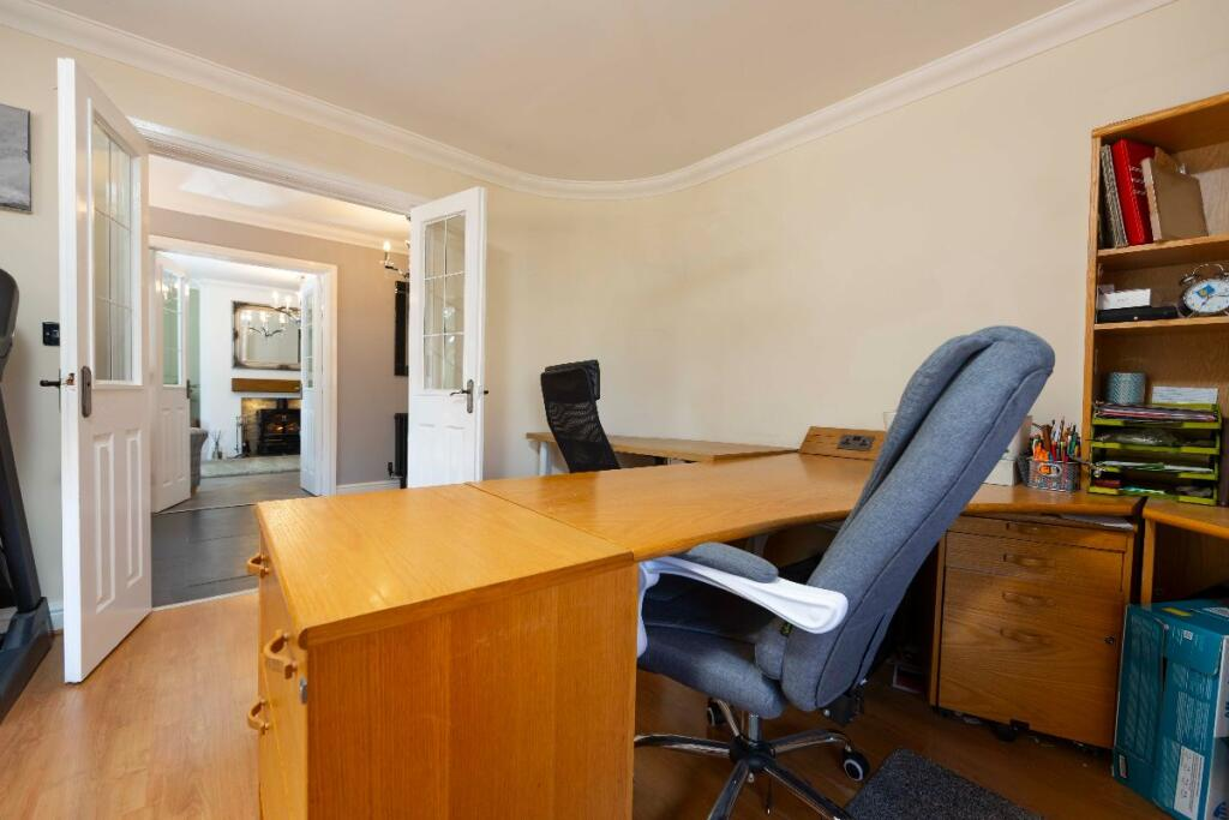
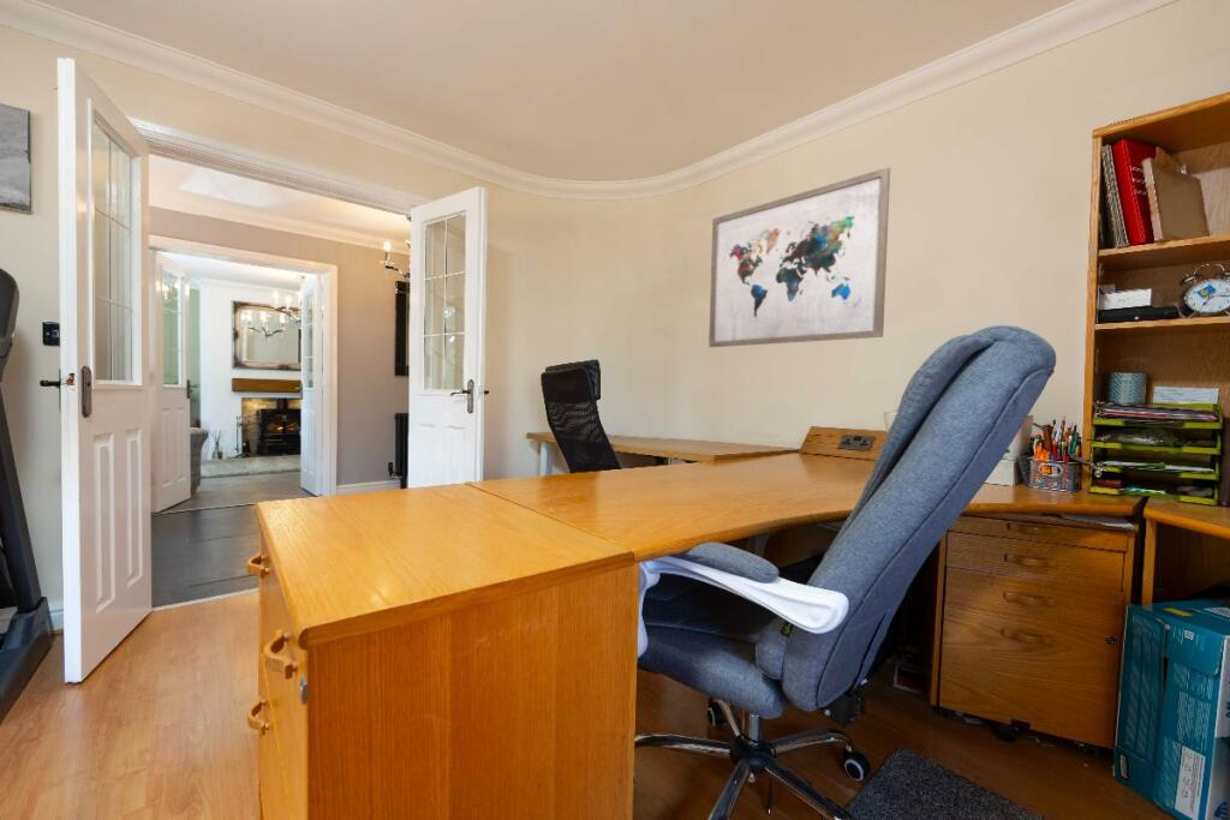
+ wall art [707,166,891,348]
